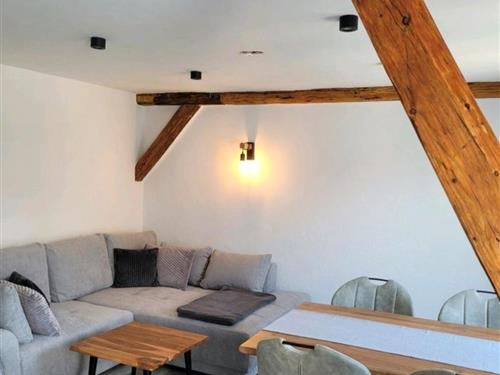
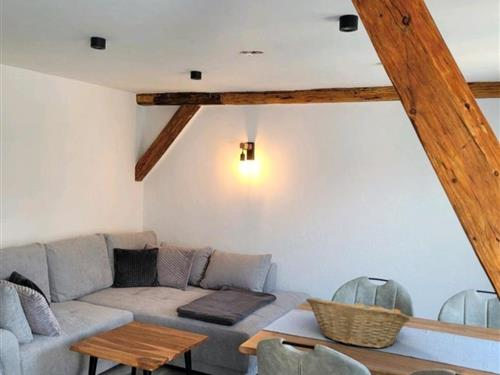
+ fruit basket [305,296,411,349]
